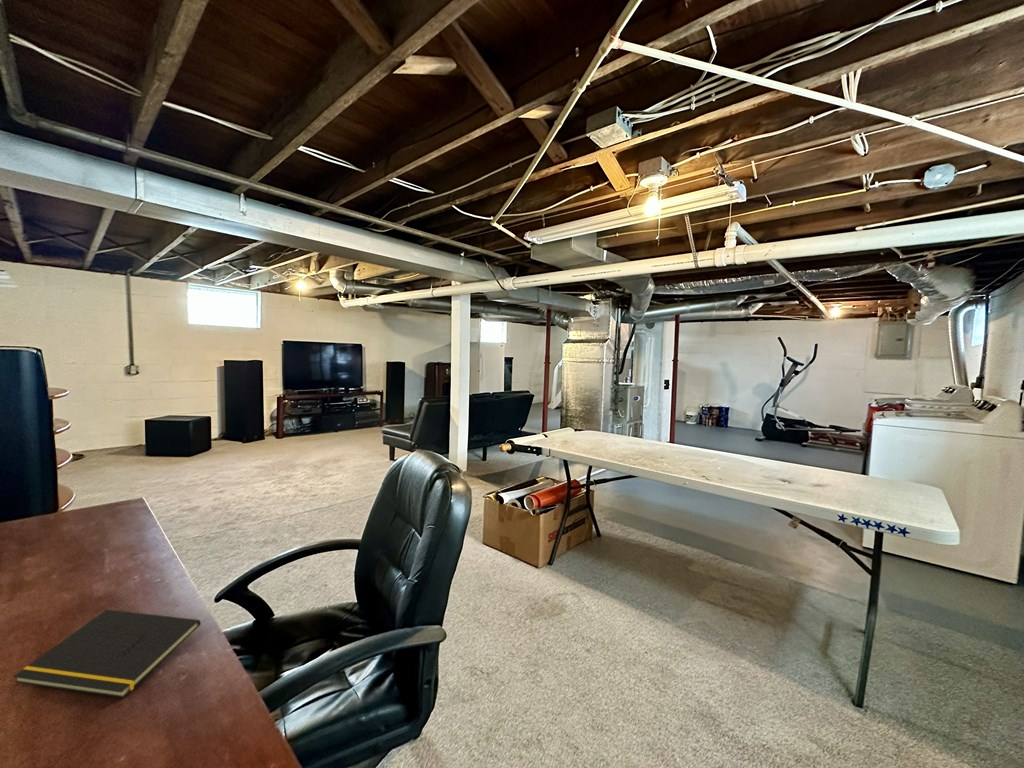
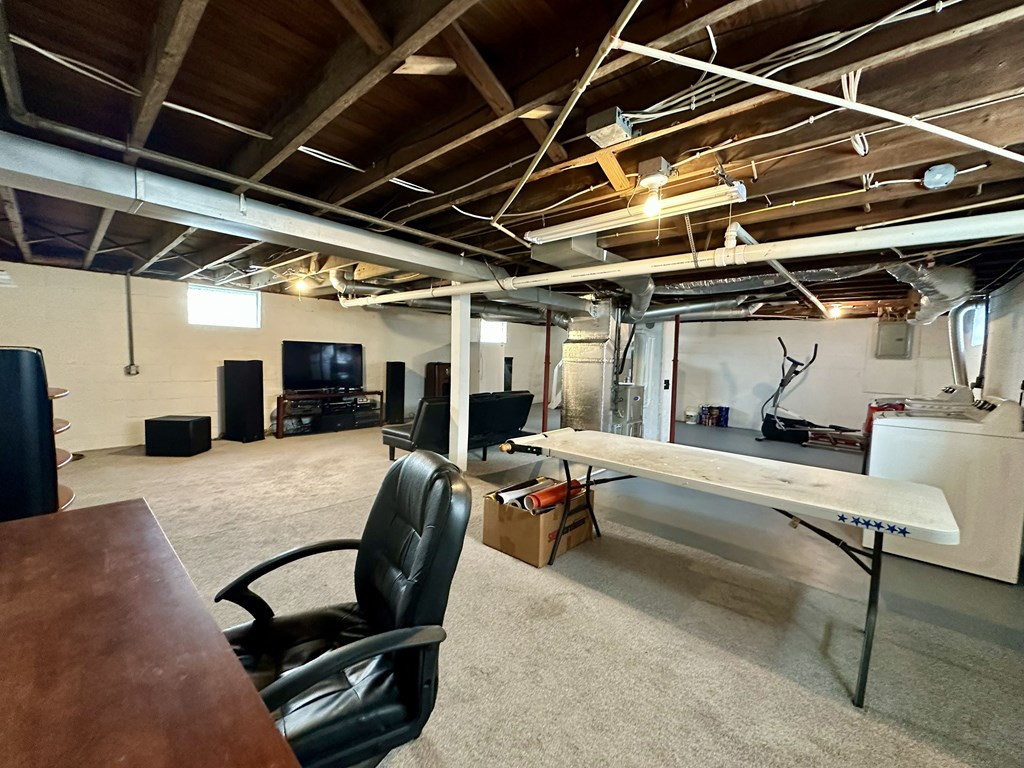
- notepad [12,609,201,699]
